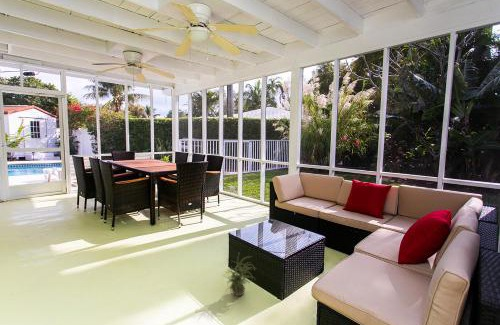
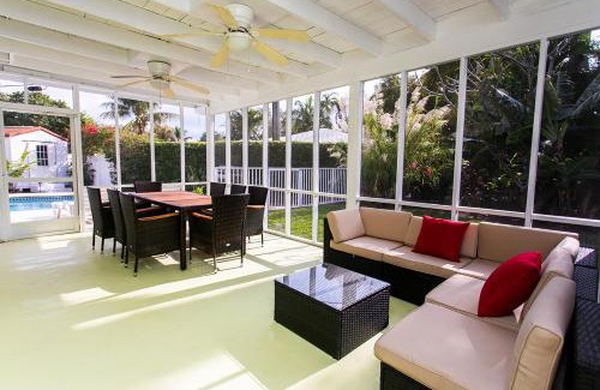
- potted plant [222,253,257,298]
